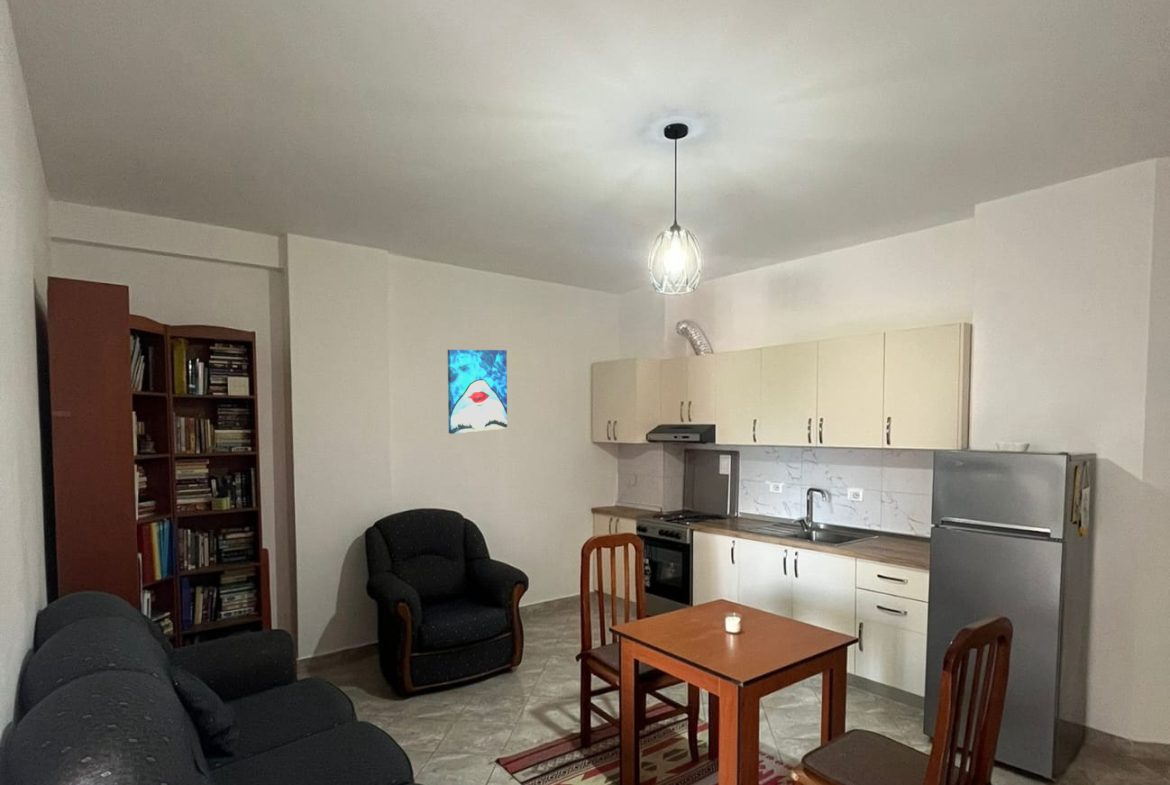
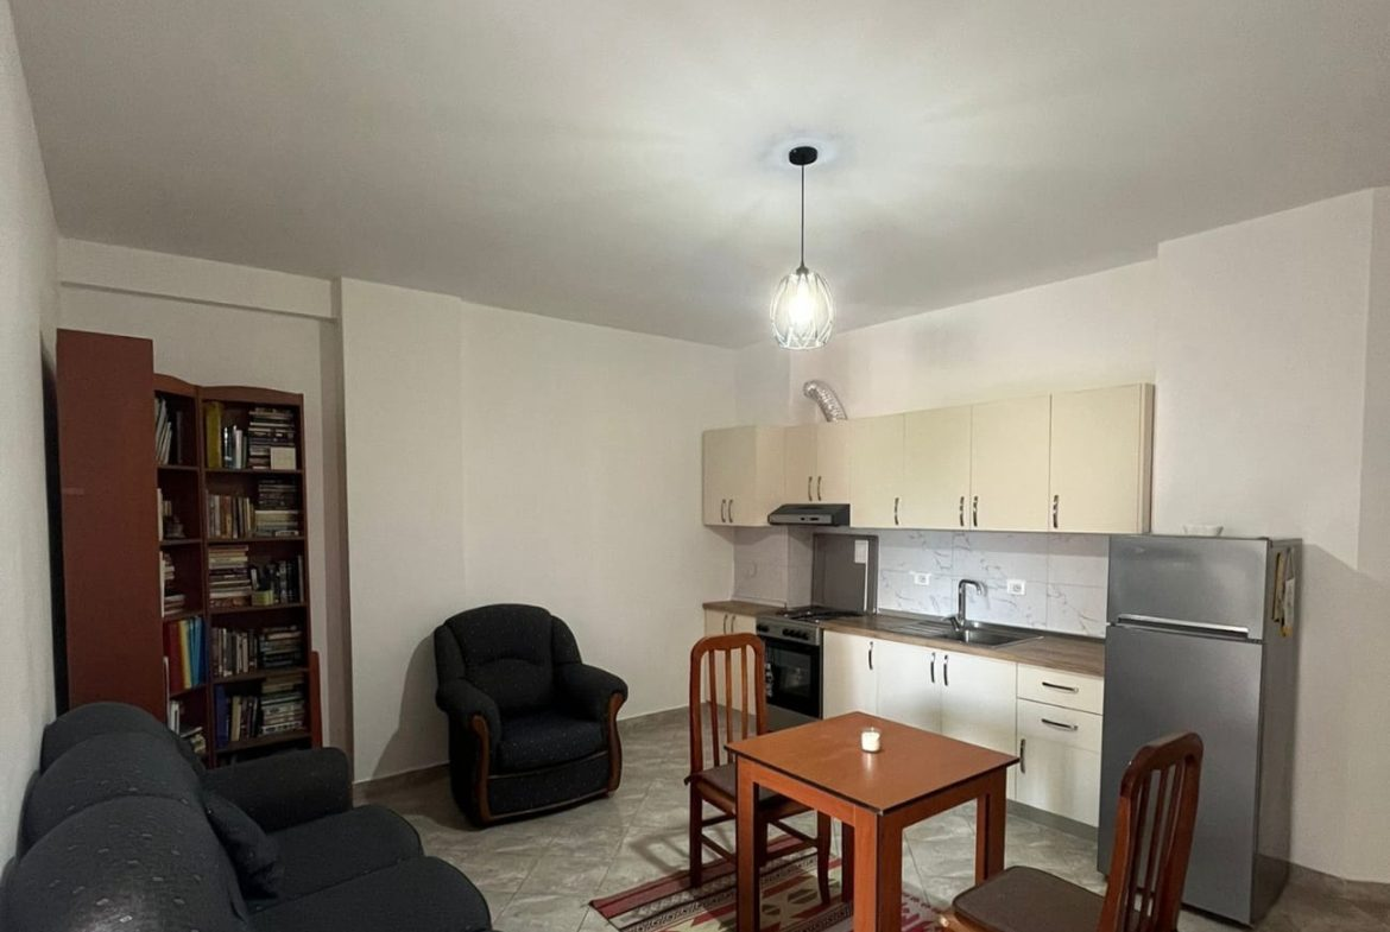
- wall art [447,349,508,435]
